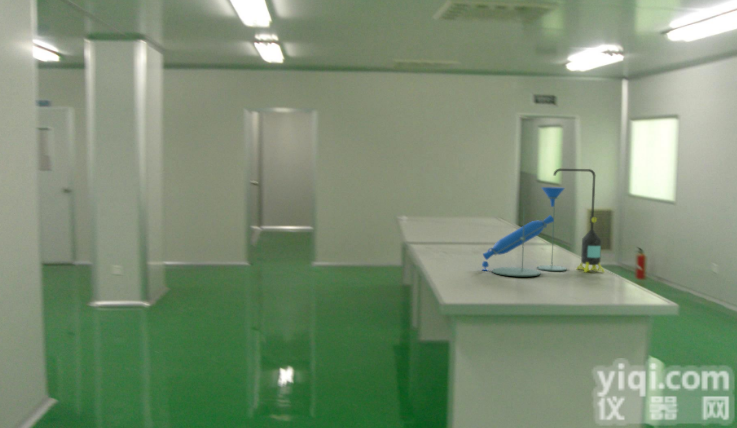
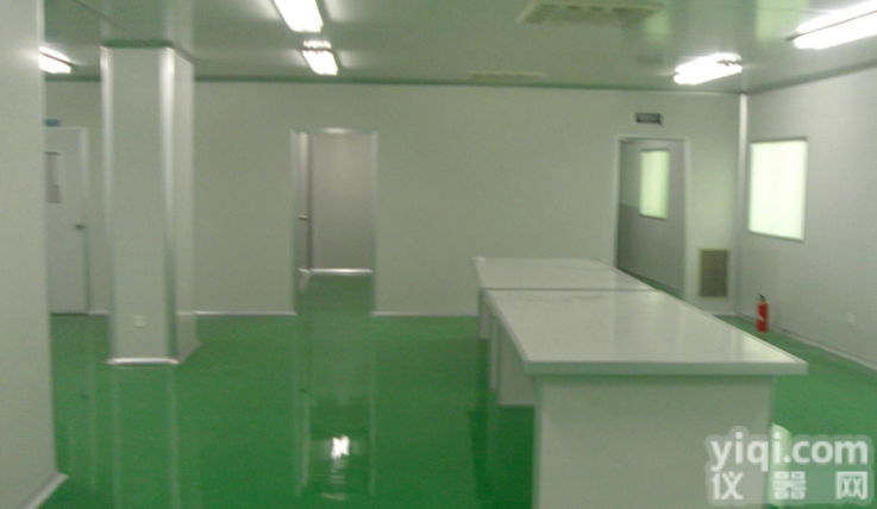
- laboratory equipment [481,168,605,277]
